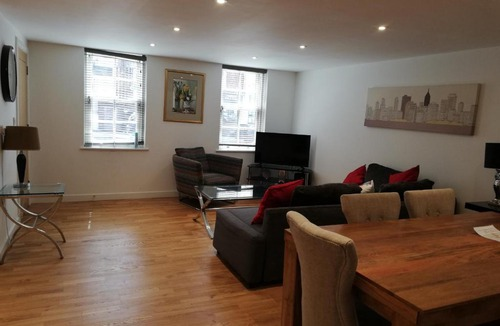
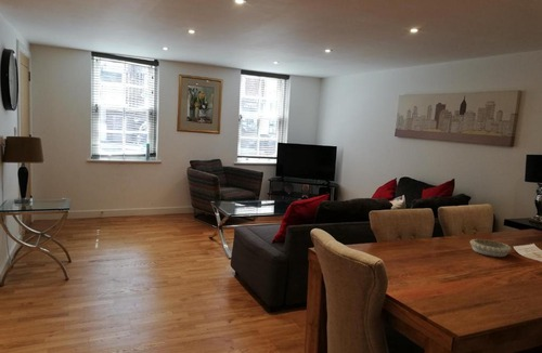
+ decorative bowl [469,238,513,258]
